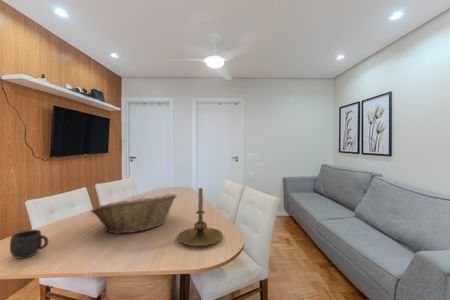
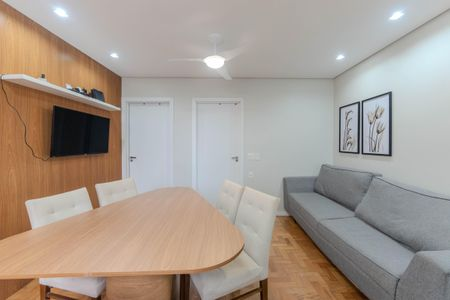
- candle holder [177,187,224,247]
- fruit basket [90,193,178,235]
- mug [9,229,49,259]
